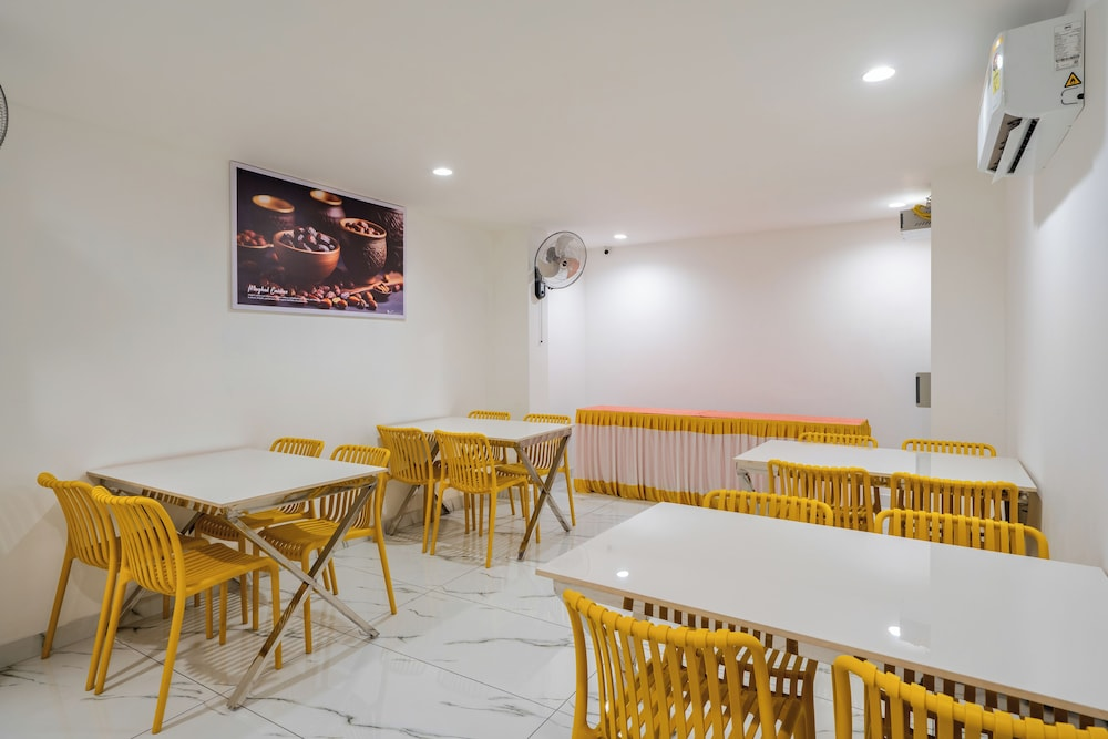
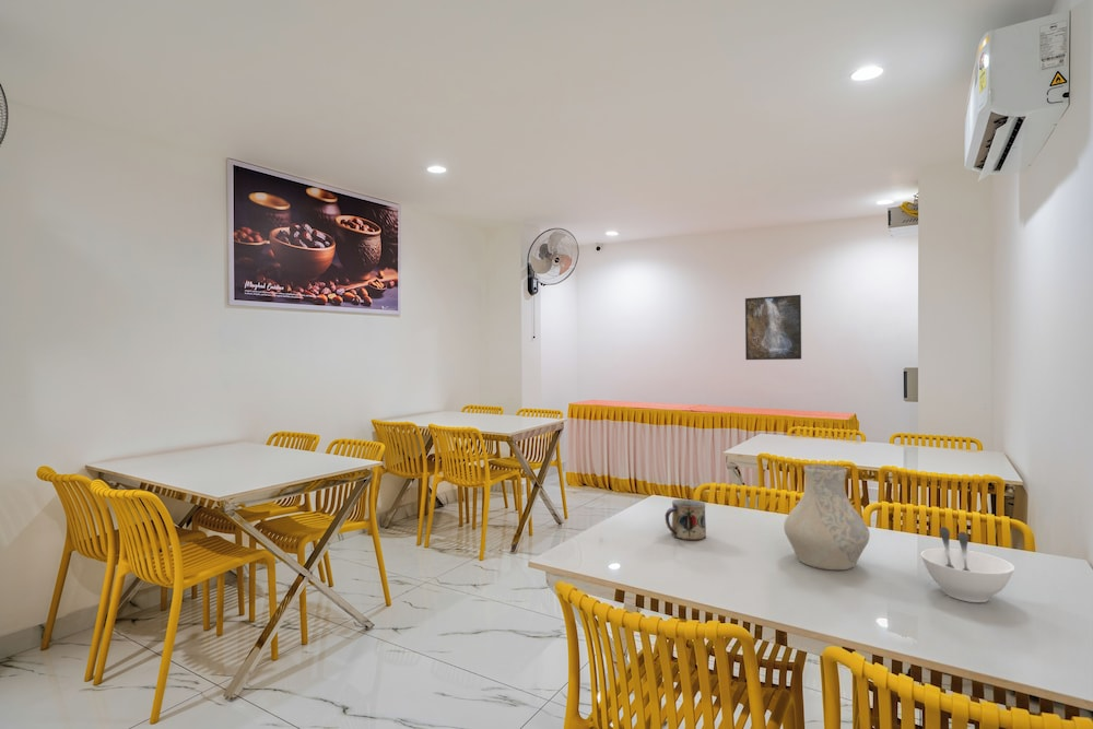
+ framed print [744,294,802,361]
+ vase [783,463,871,571]
+ bowl [920,526,1015,603]
+ mug [665,498,707,541]
